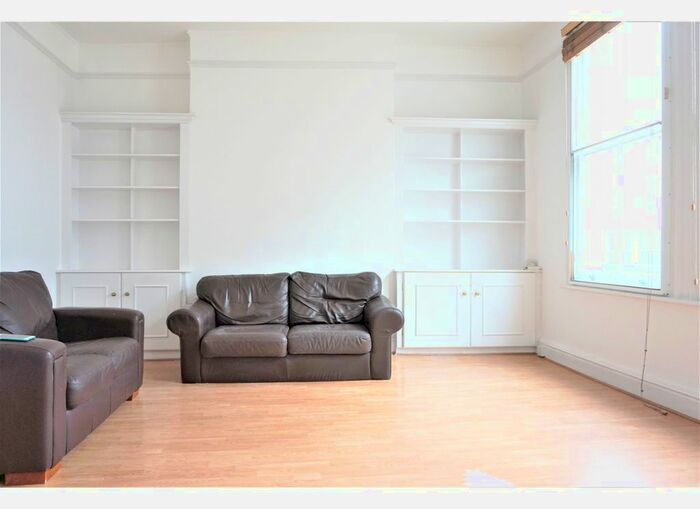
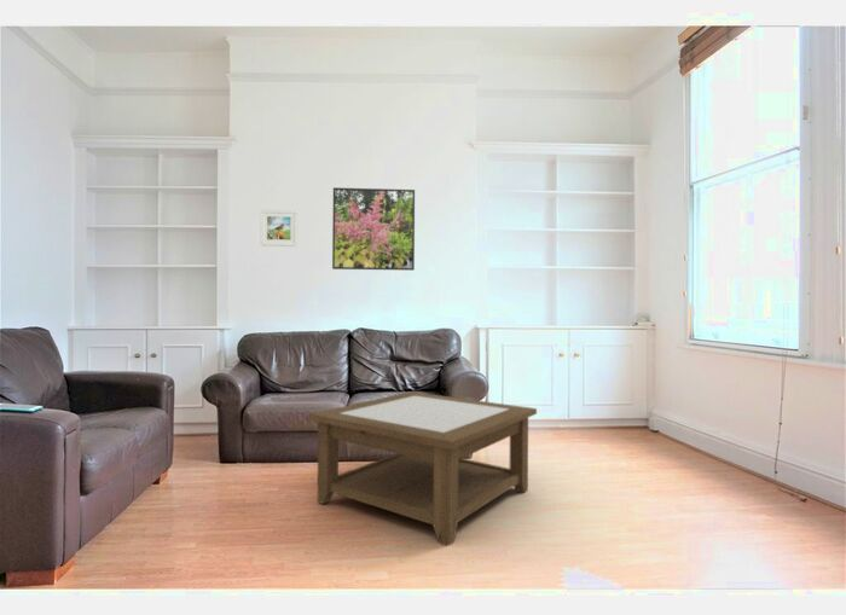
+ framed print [331,186,416,272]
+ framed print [259,209,299,248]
+ coffee table [307,390,538,547]
